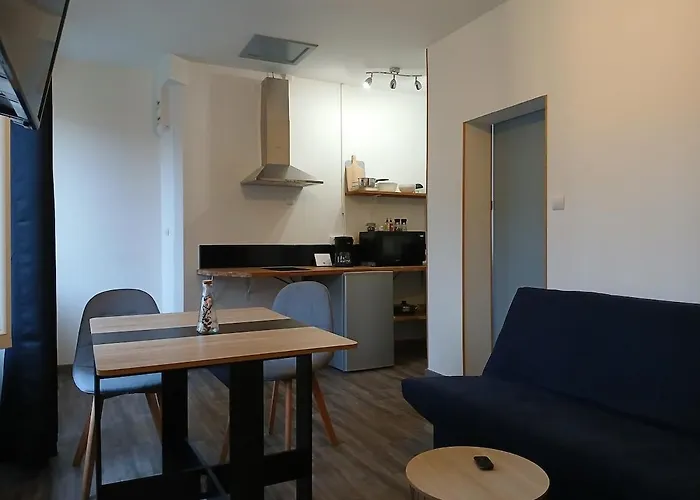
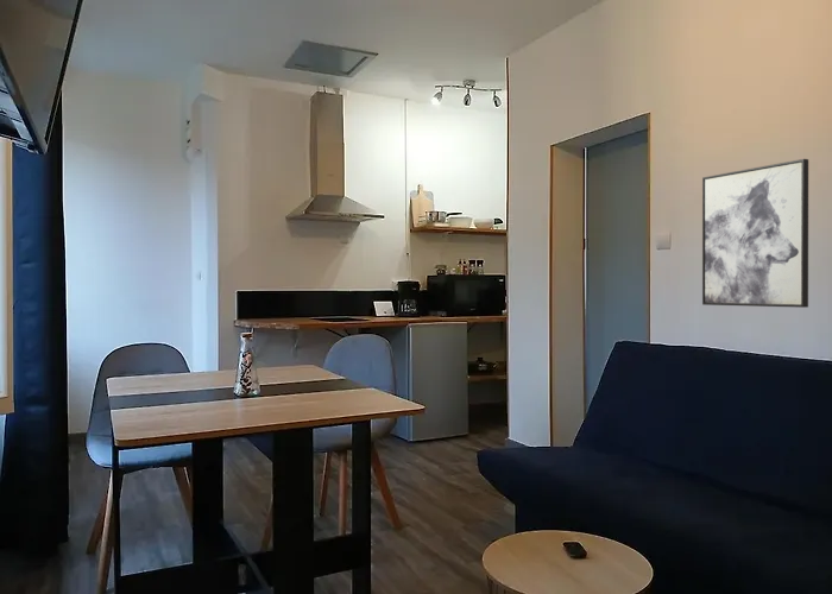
+ wall art [701,158,809,309]
